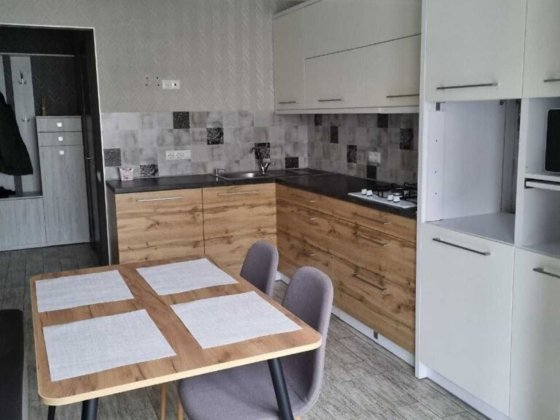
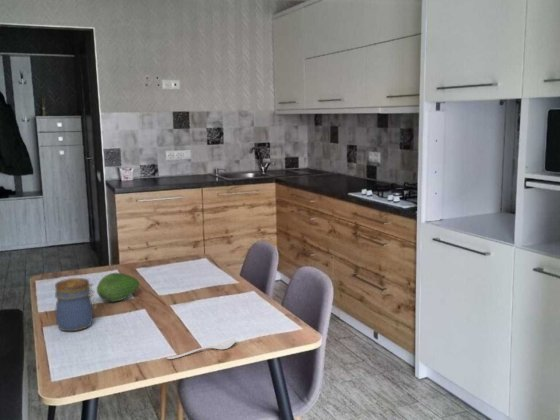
+ fruit [96,272,141,303]
+ spoon [166,338,237,360]
+ jar [54,277,98,332]
